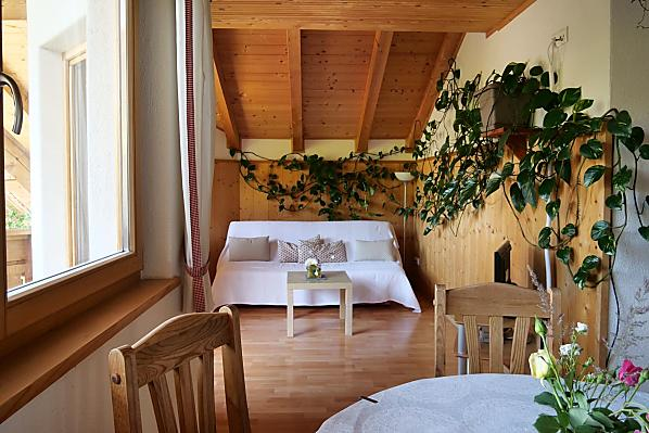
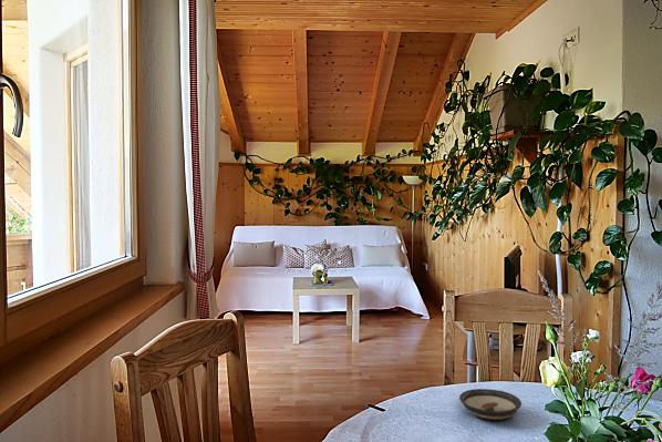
+ saucer [458,388,523,421]
